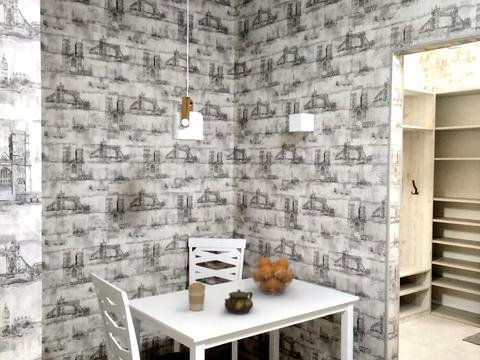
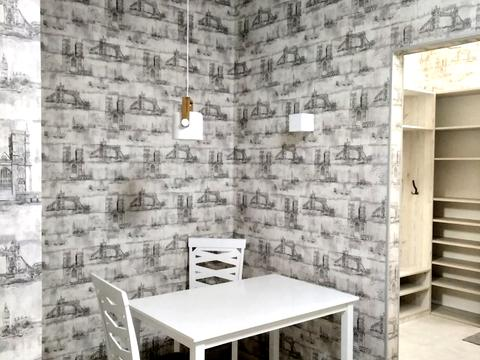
- coffee cup [187,282,206,312]
- teapot [224,288,254,315]
- fruit basket [249,256,297,296]
